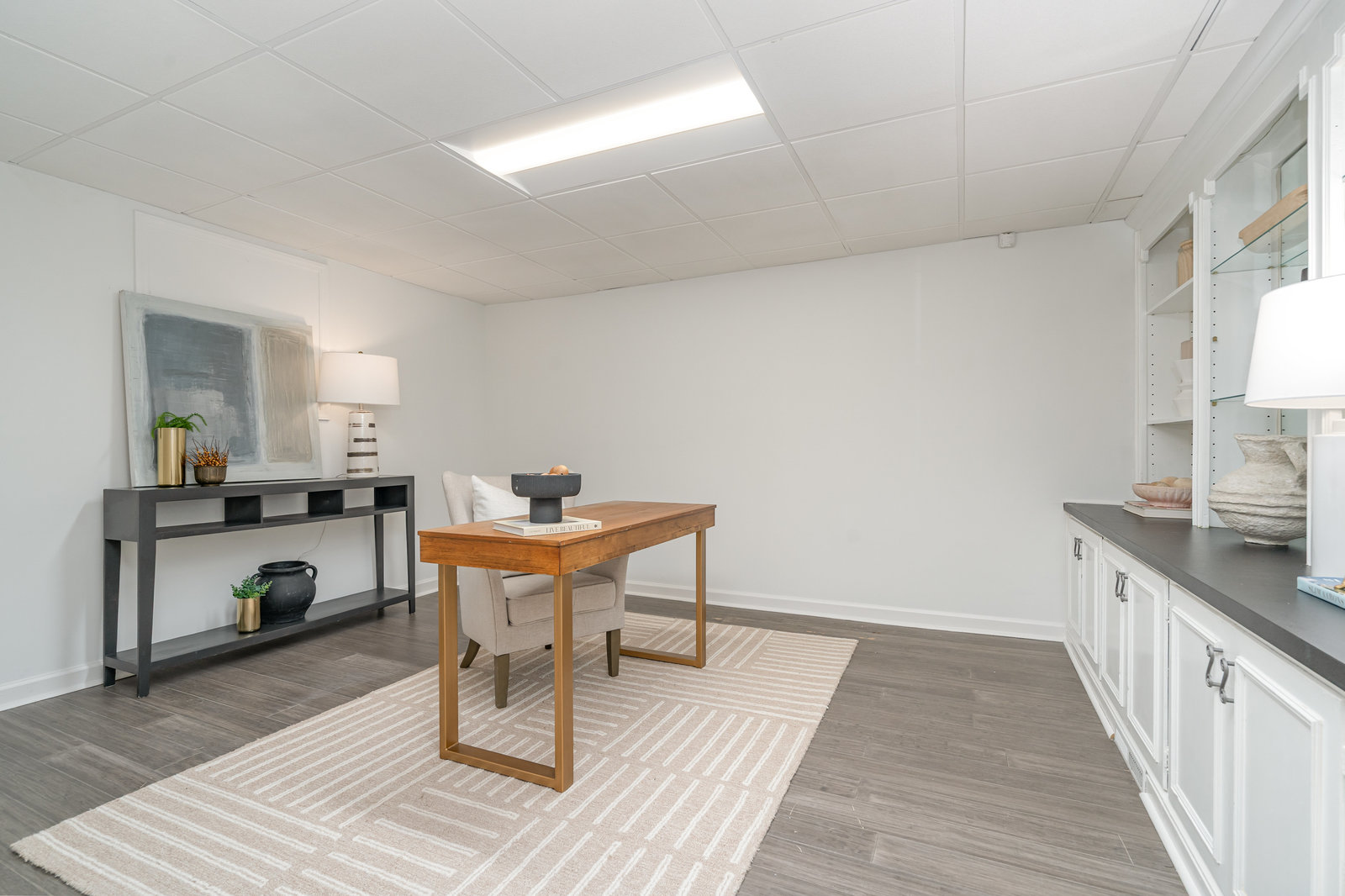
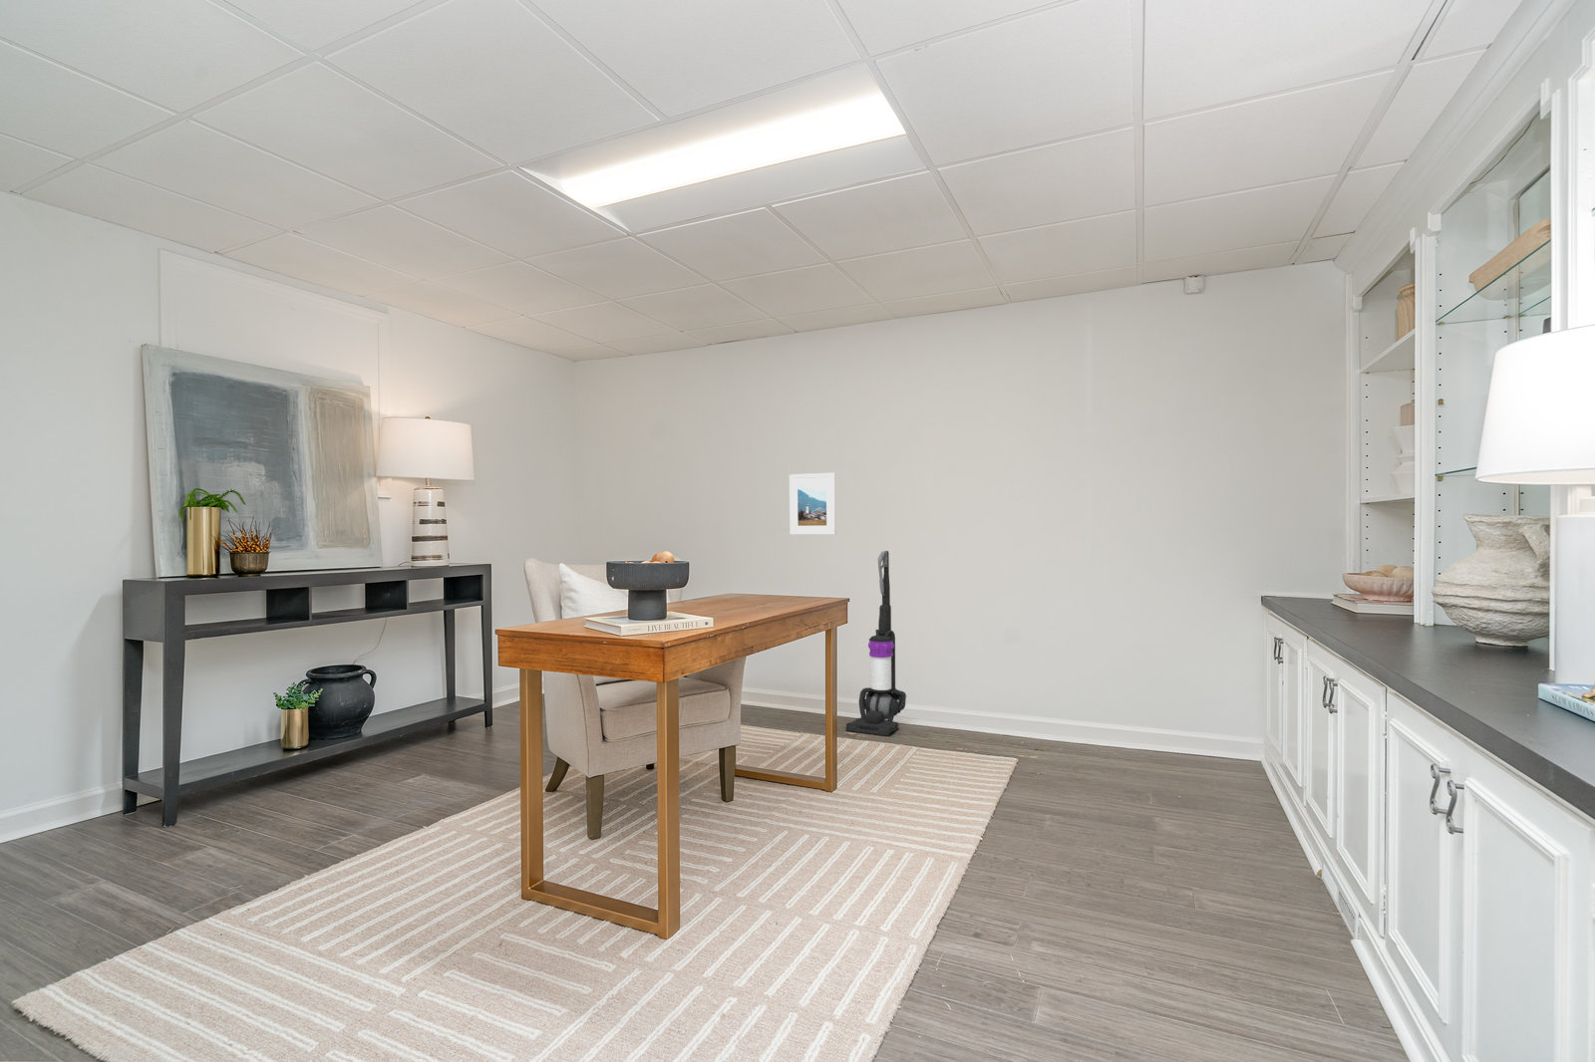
+ vacuum cleaner [844,550,907,737]
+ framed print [789,472,837,536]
